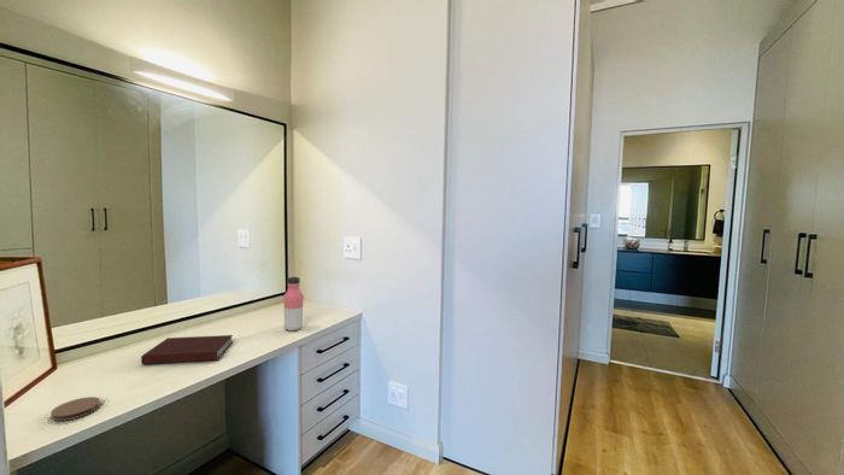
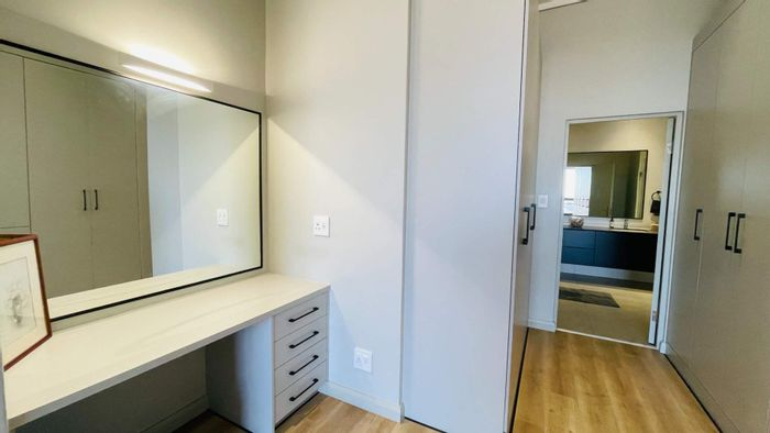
- water bottle [282,276,305,333]
- notebook [140,334,234,365]
- coaster [49,395,101,422]
